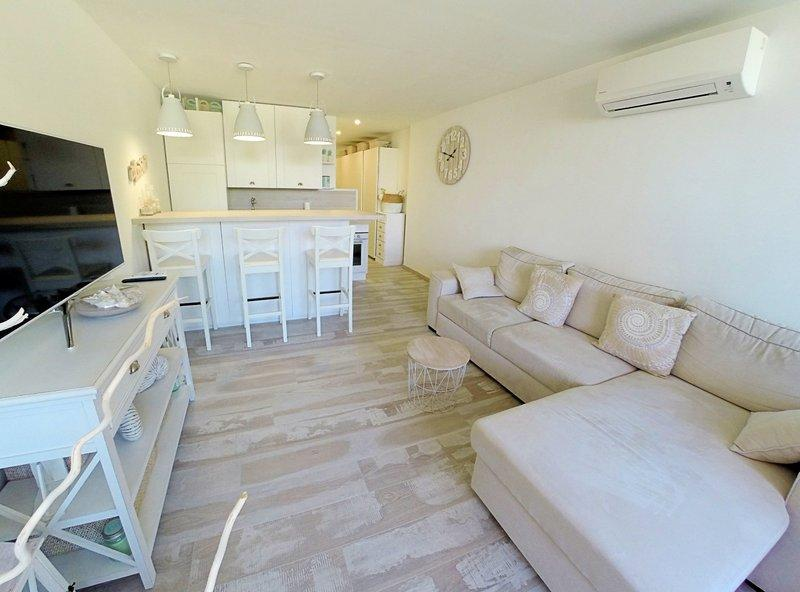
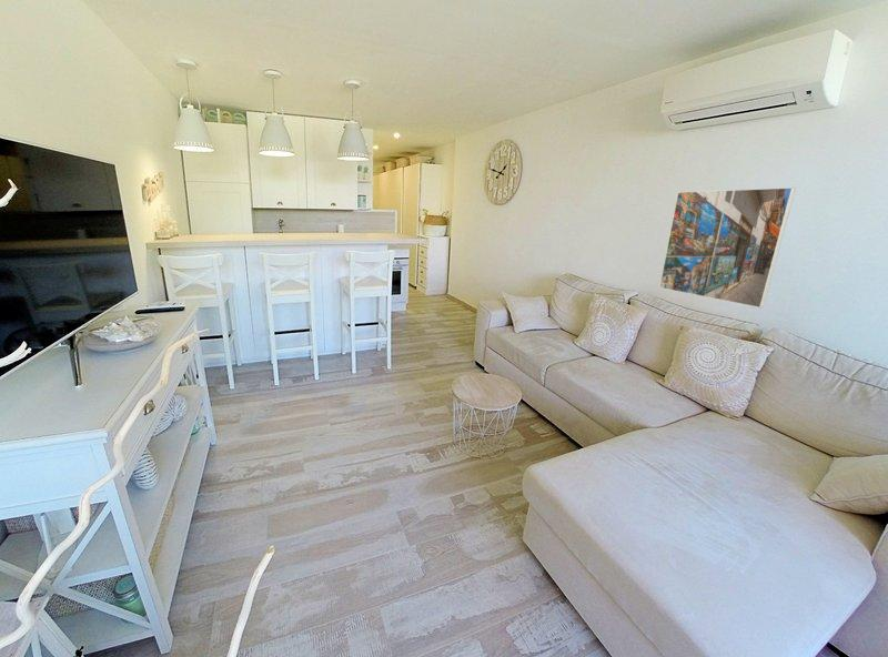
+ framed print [658,186,797,309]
